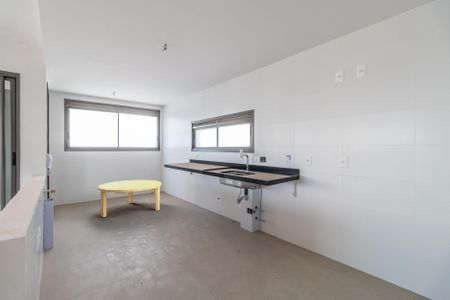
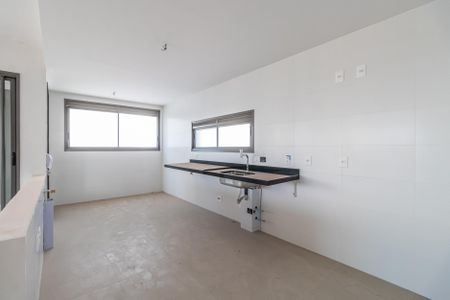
- dining table [97,179,162,218]
